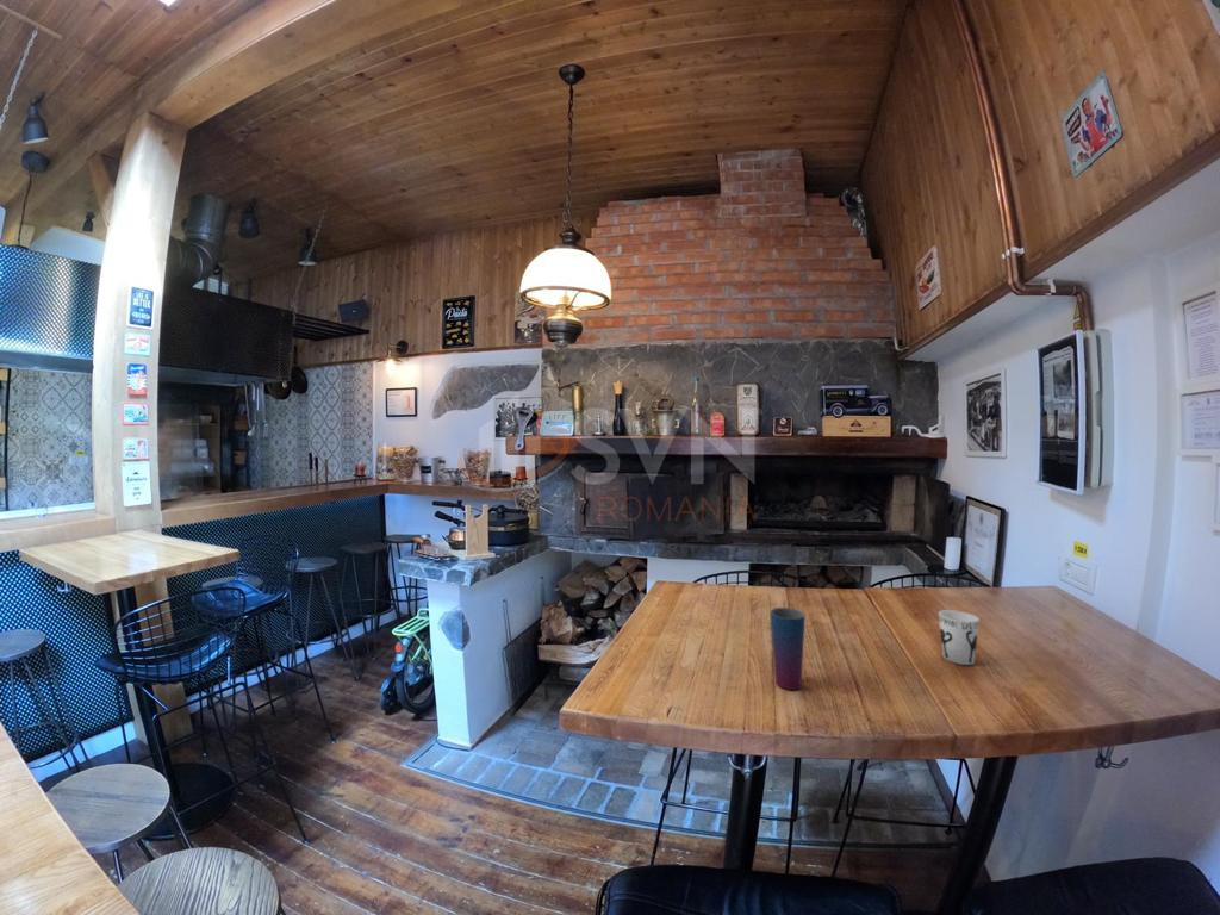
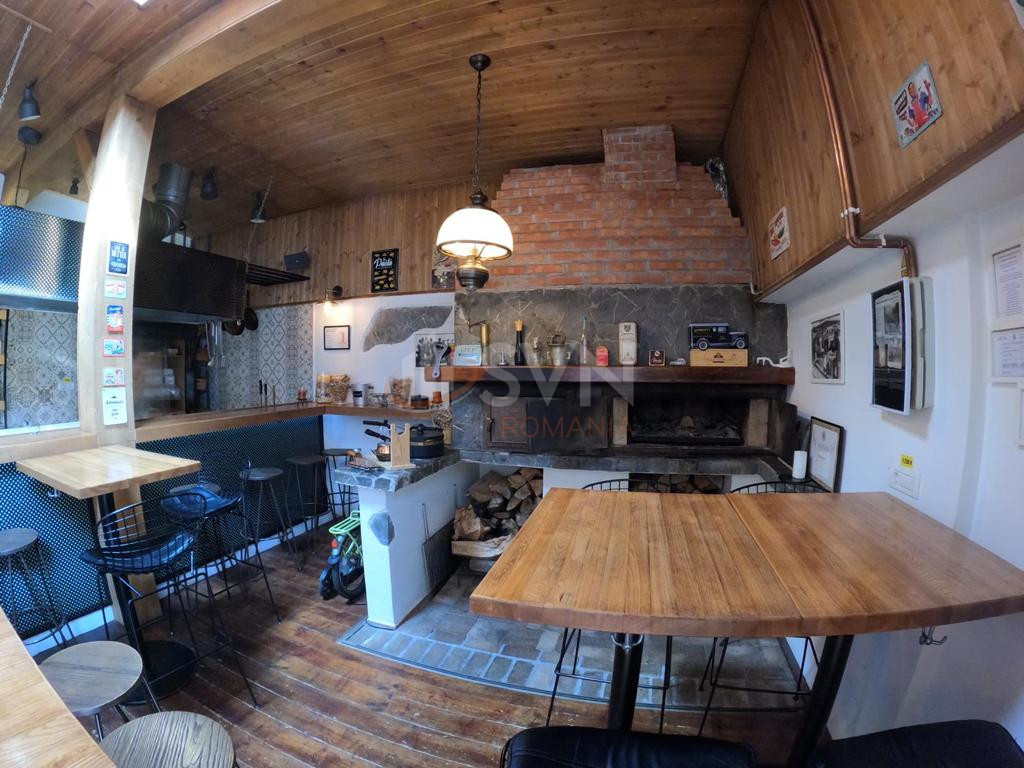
- cup [938,609,981,666]
- cup [768,606,807,691]
